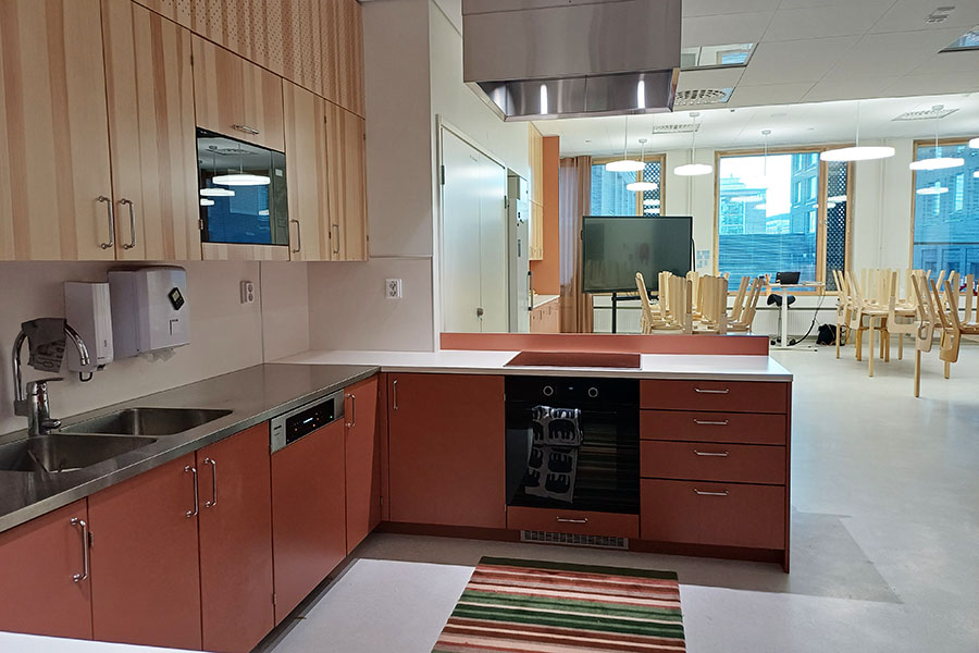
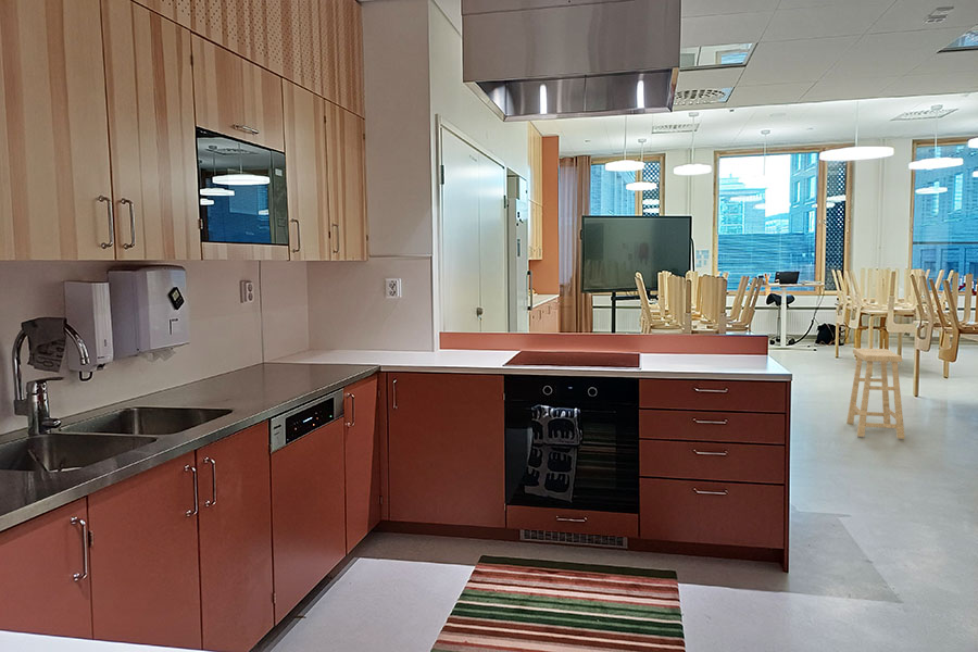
+ stool [845,348,906,440]
